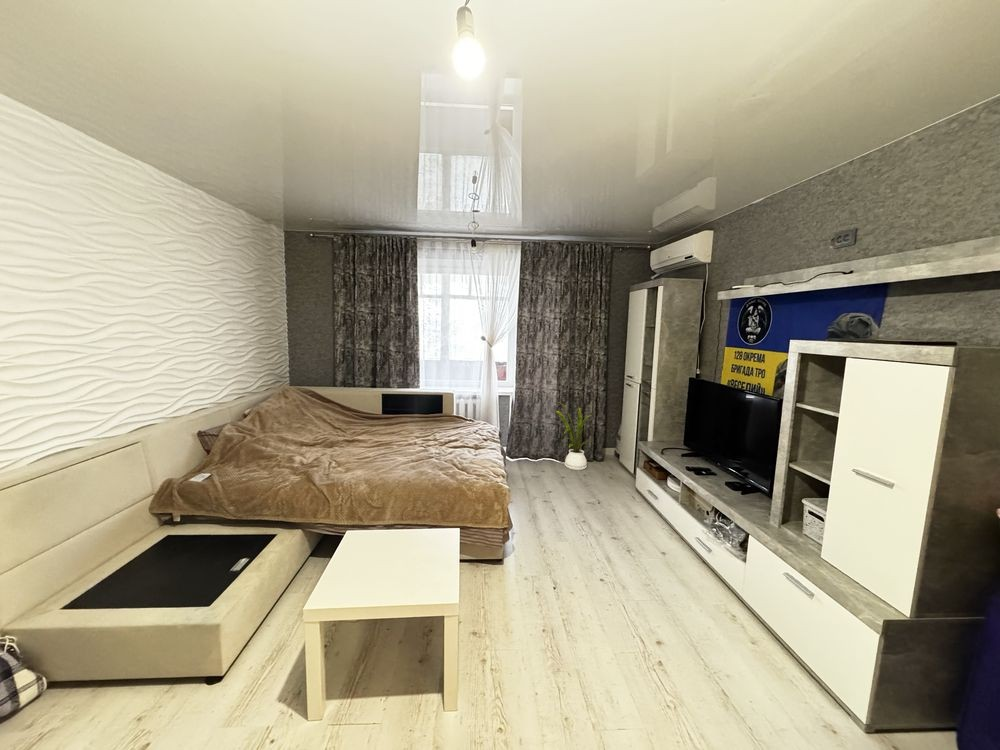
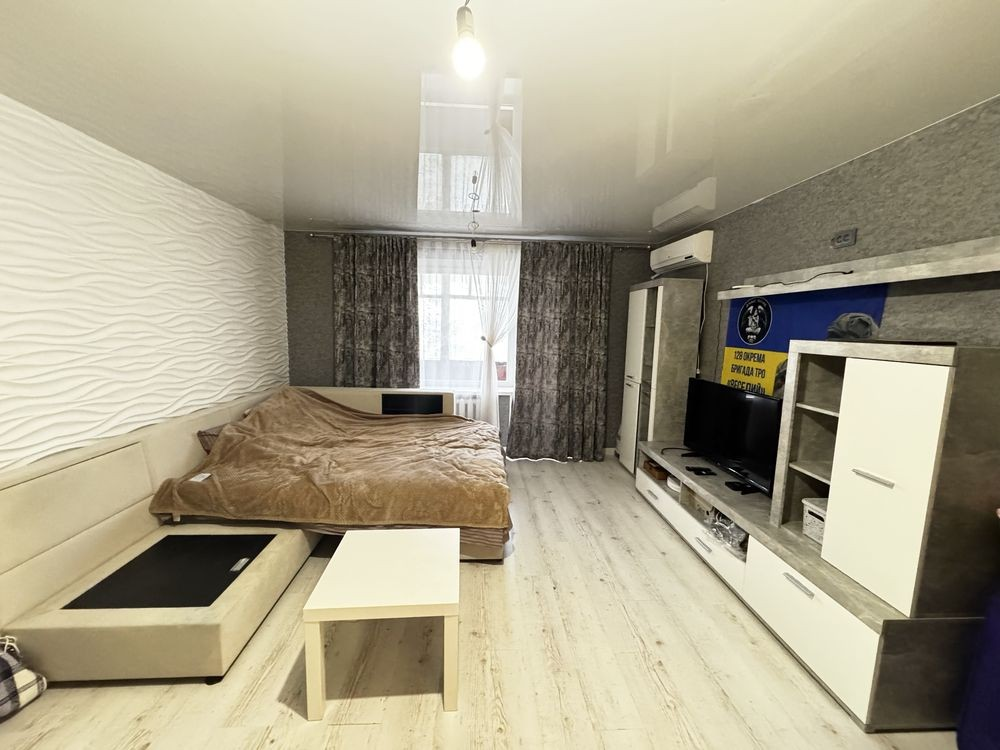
- house plant [555,401,594,471]
